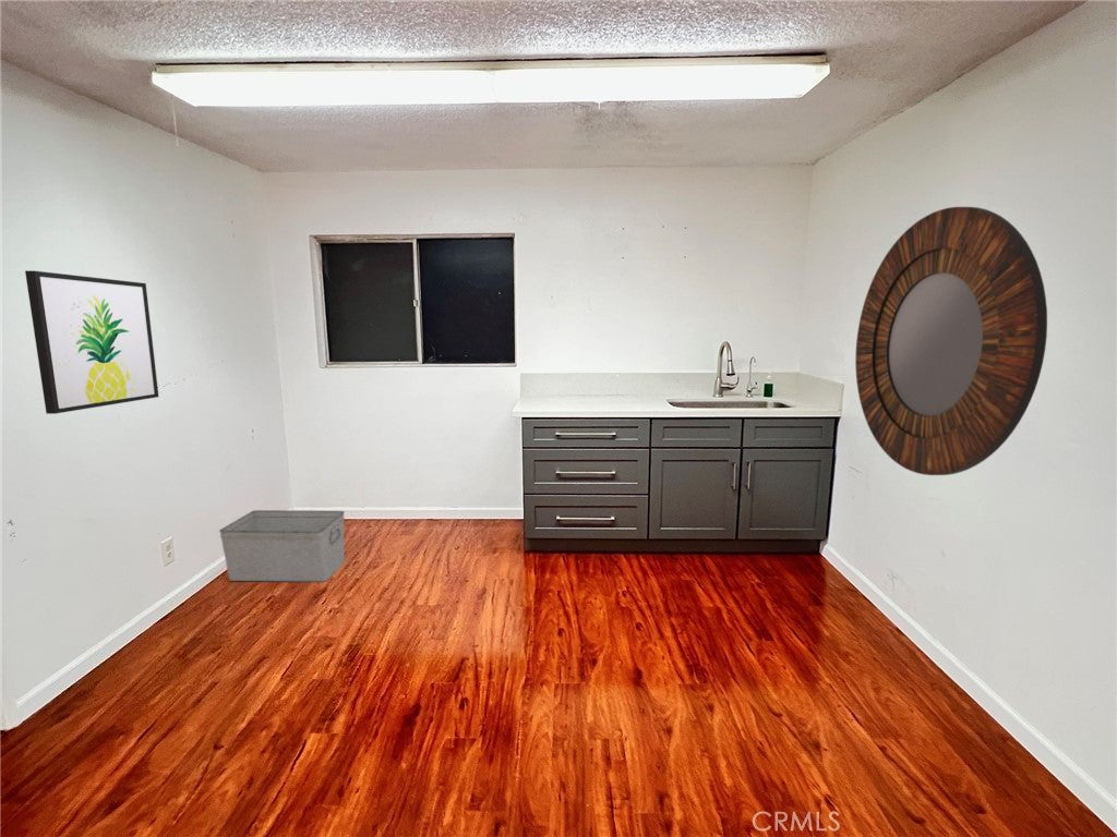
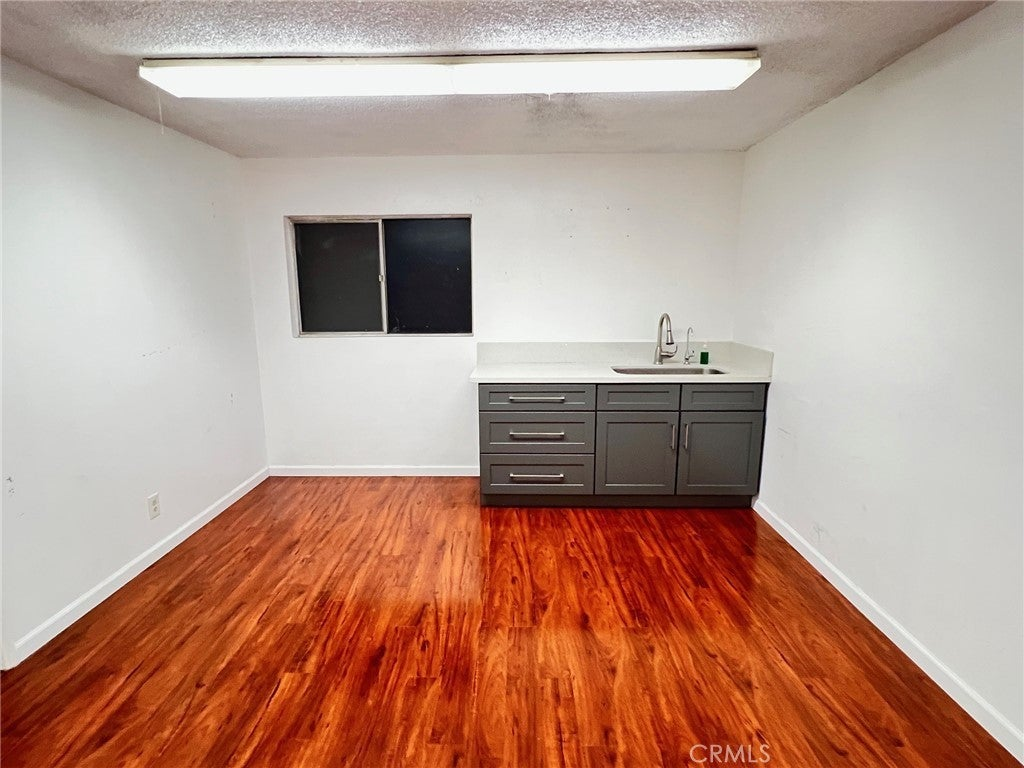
- home mirror [854,206,1048,476]
- storage bin [218,509,346,583]
- wall art [24,269,160,415]
